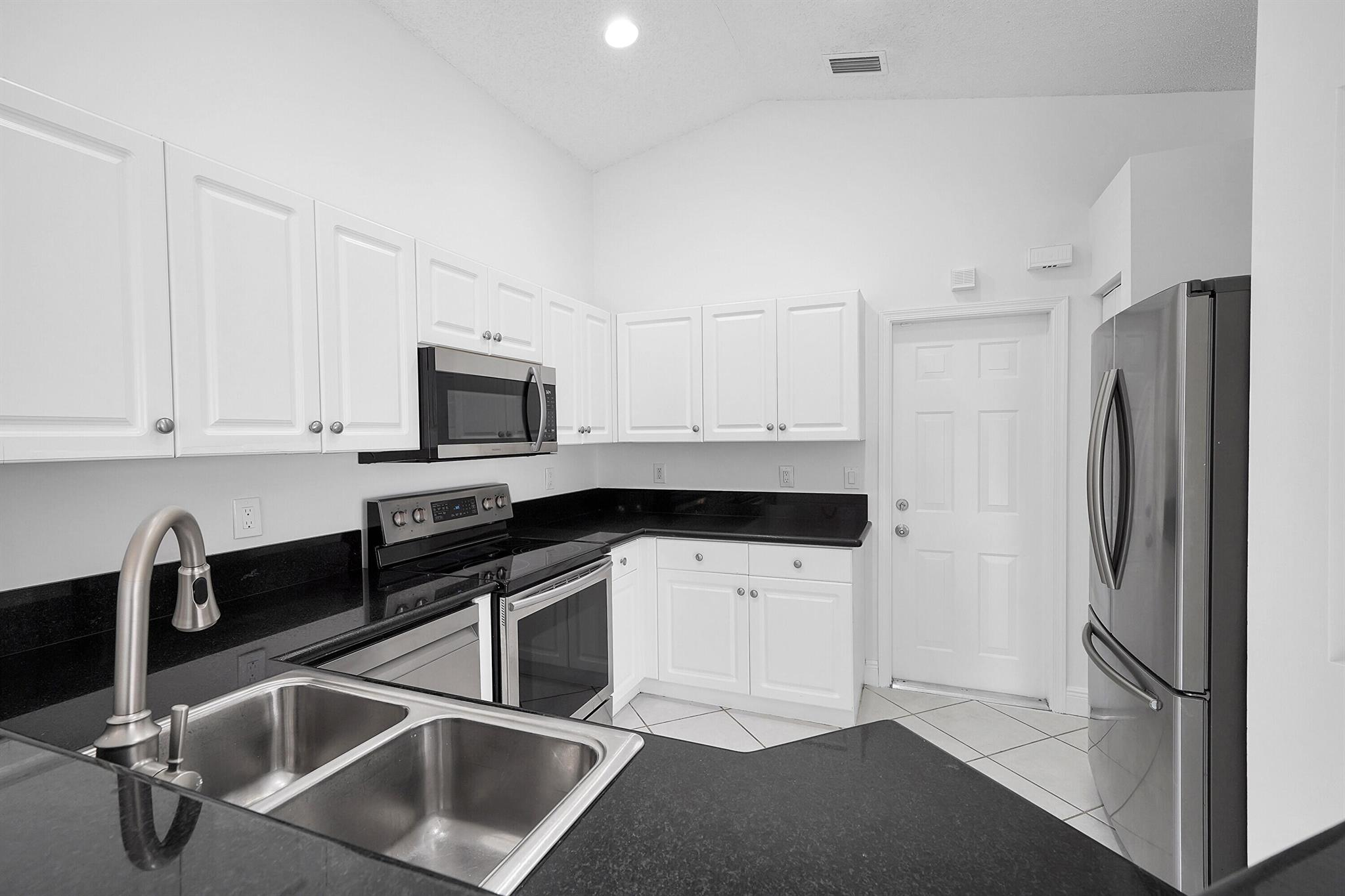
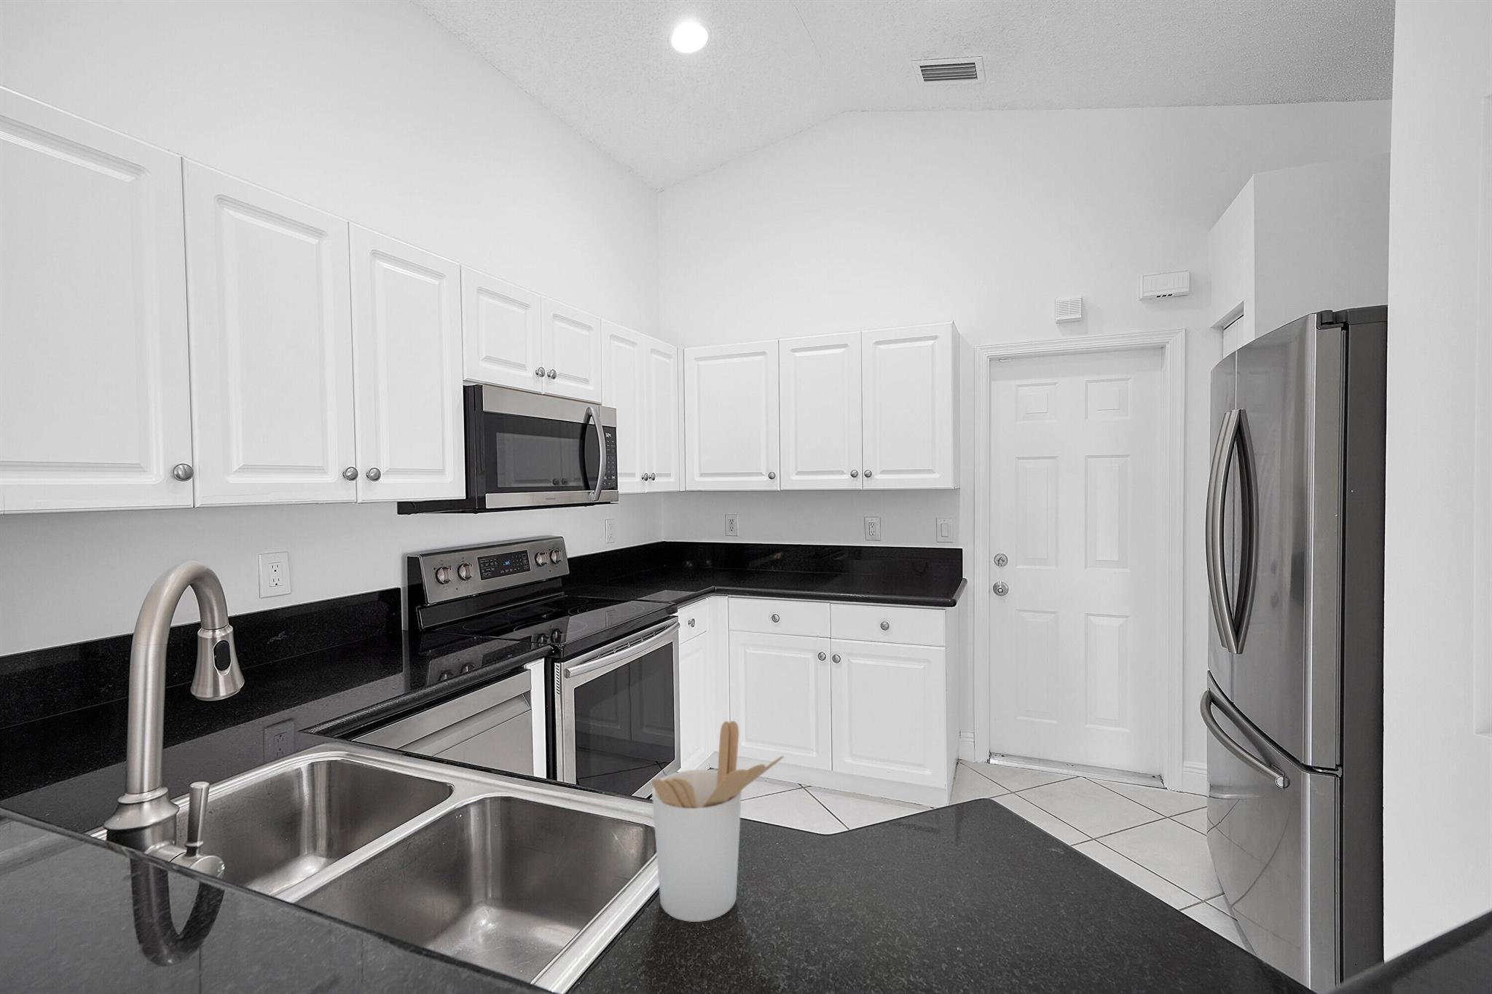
+ utensil holder [651,720,784,923]
